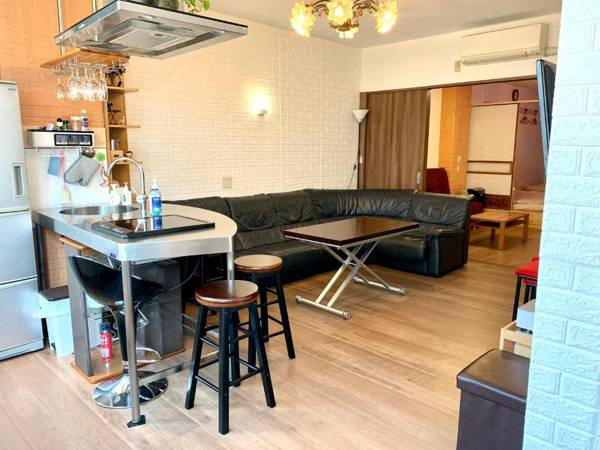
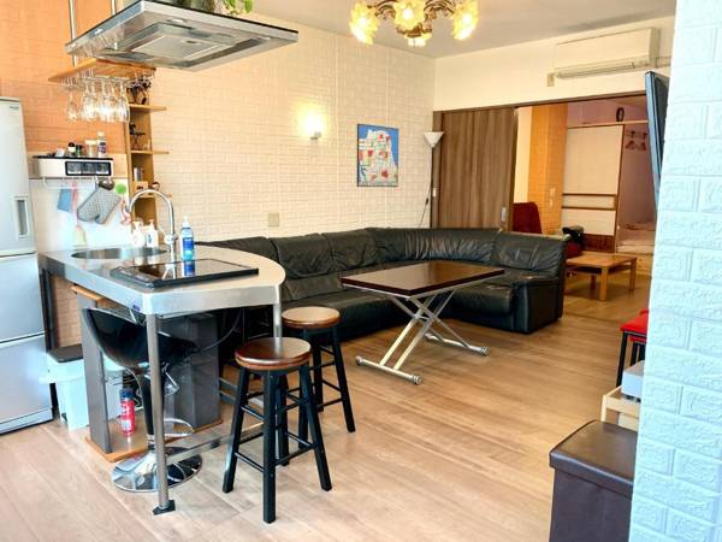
+ wall art [356,123,400,188]
